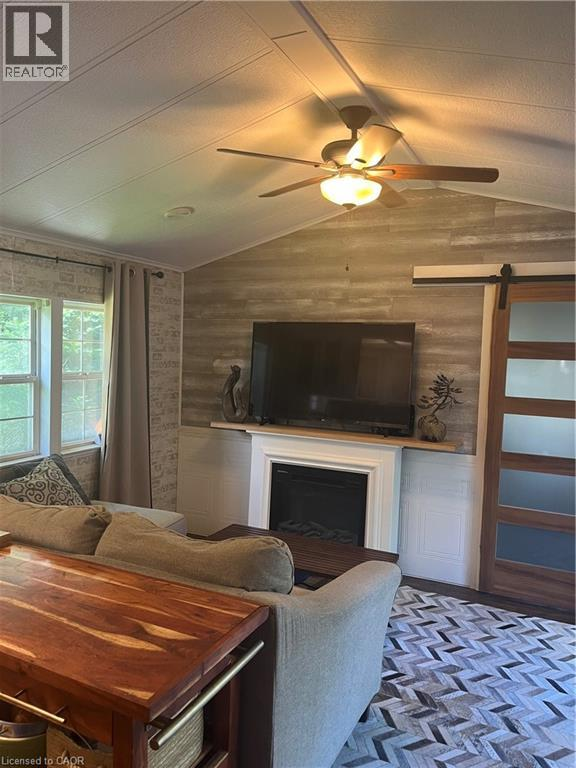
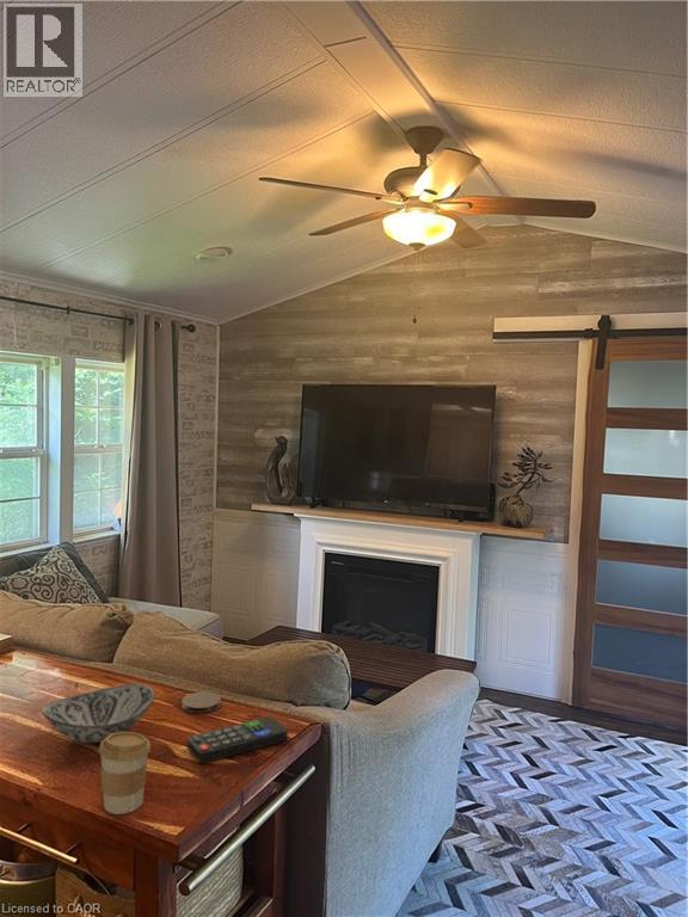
+ coaster [180,691,222,714]
+ decorative bowl [41,683,156,744]
+ remote control [186,715,289,764]
+ coffee cup [98,731,152,816]
